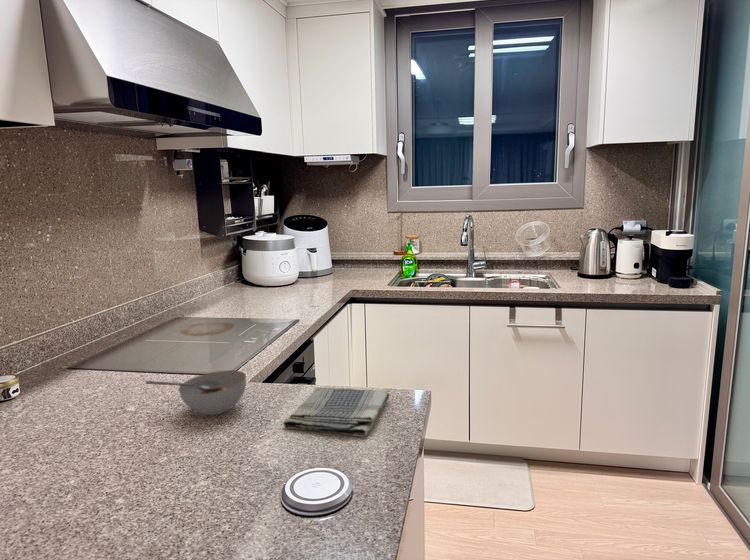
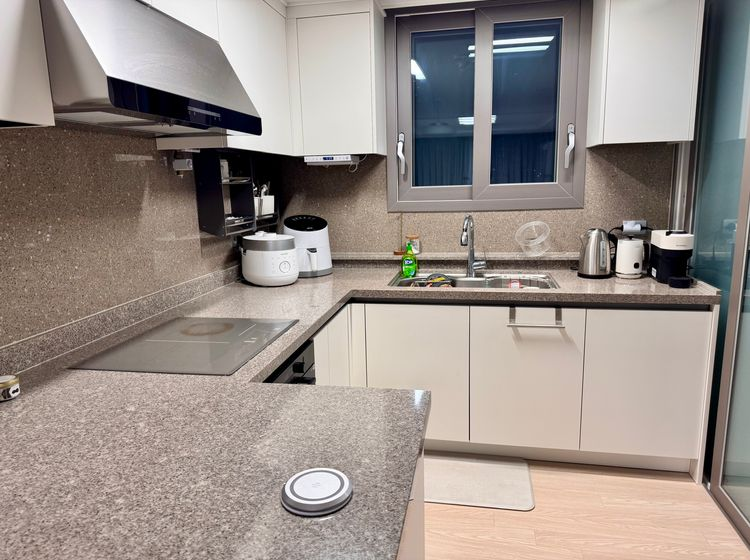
- bowl [145,369,247,416]
- dish towel [282,387,390,438]
